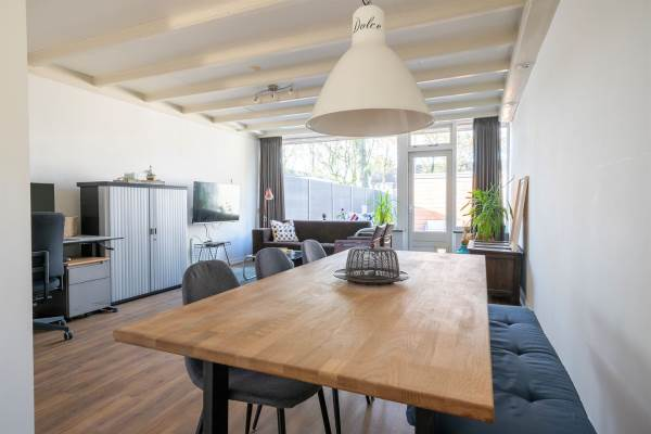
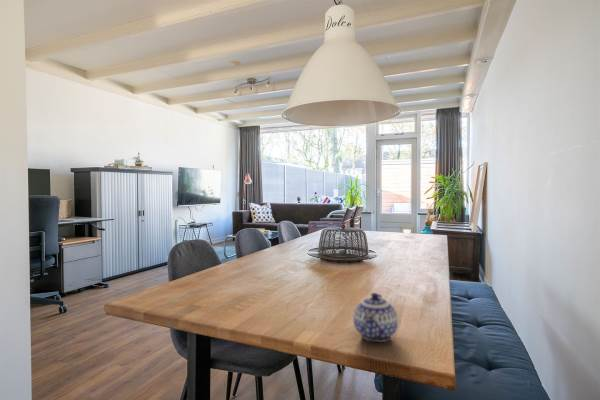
+ teapot [352,292,399,343]
